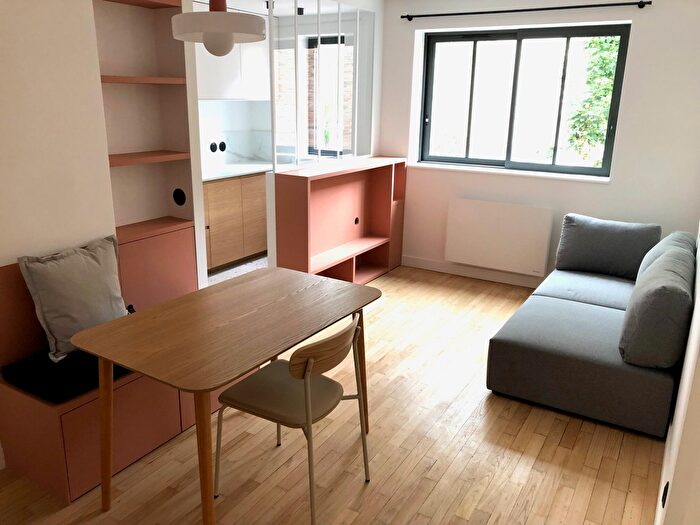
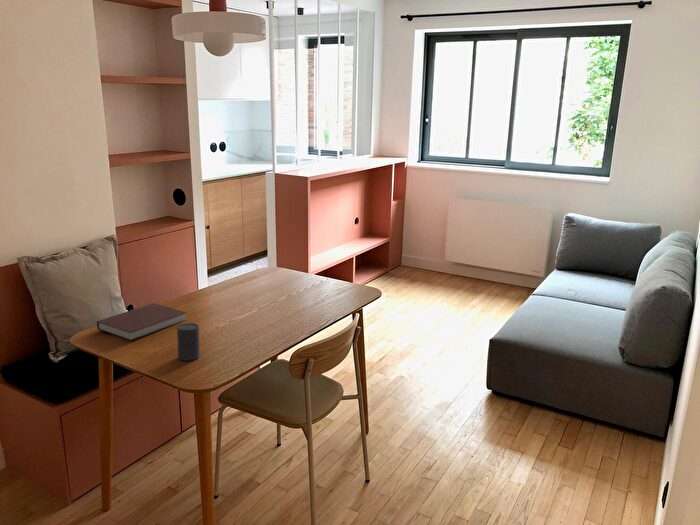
+ notebook [96,302,188,342]
+ cup [176,322,201,361]
